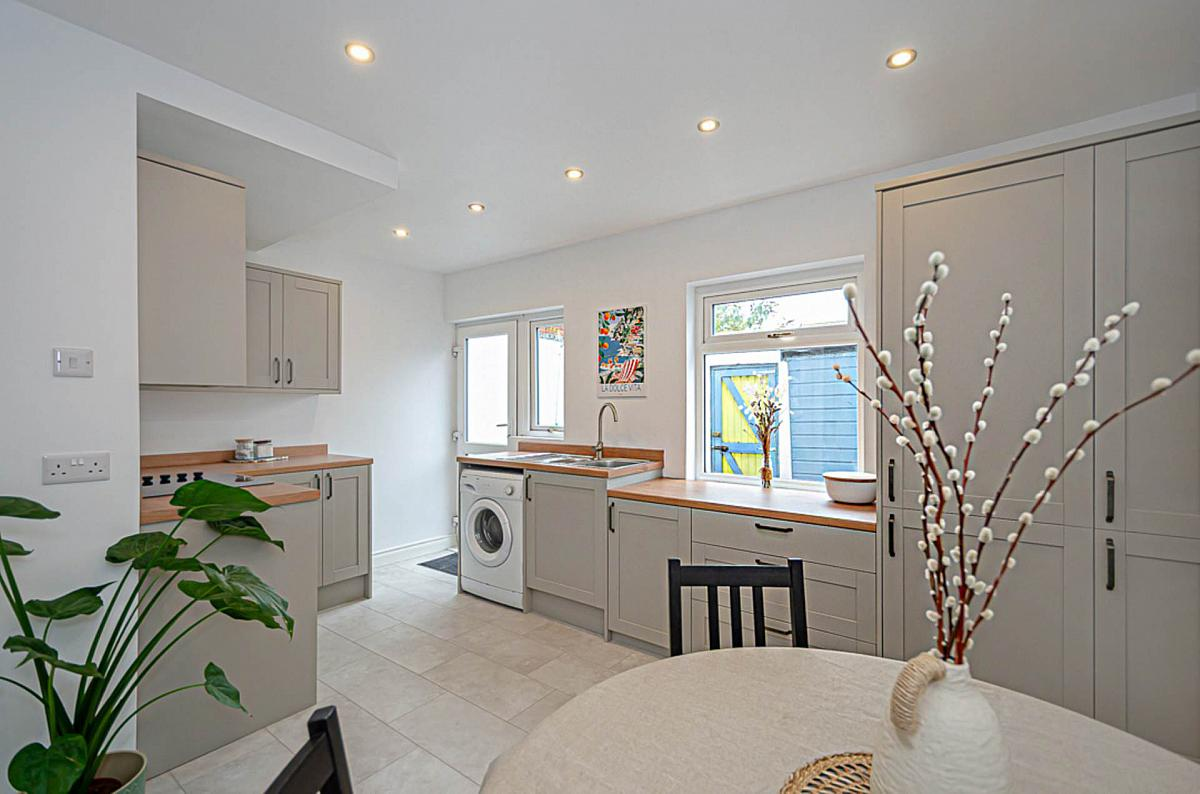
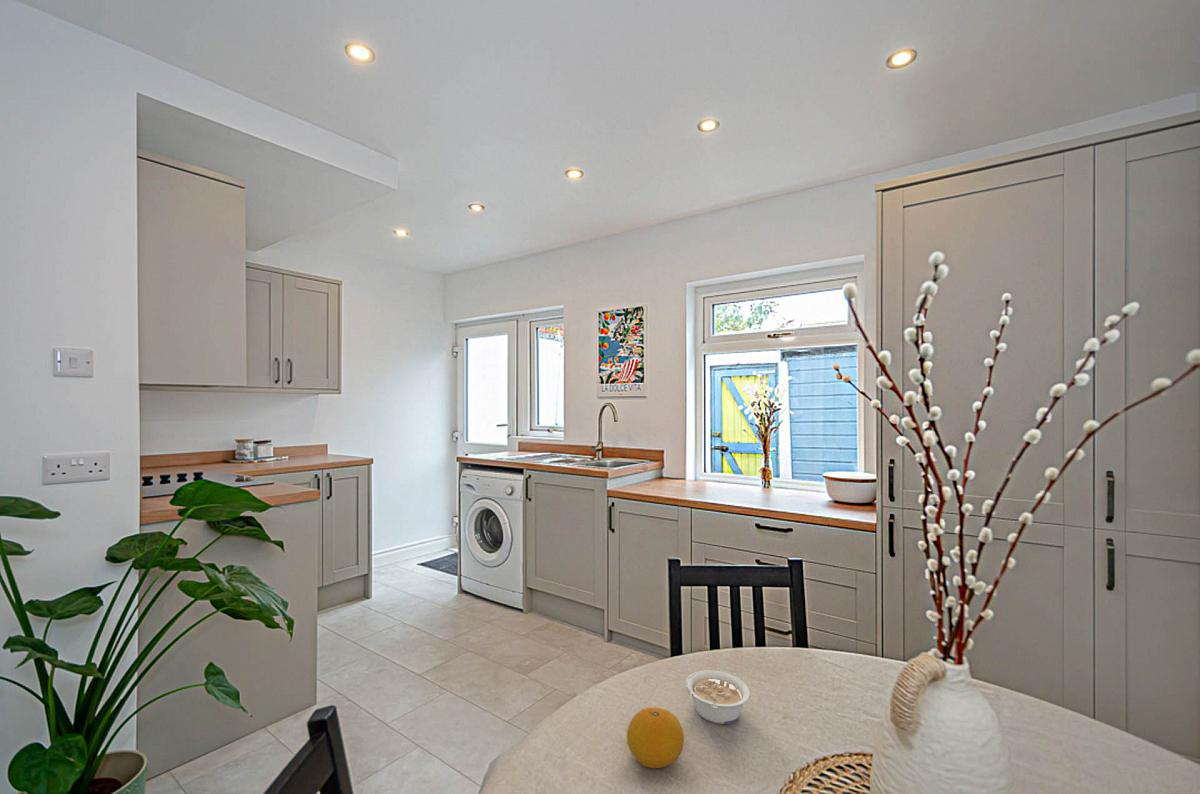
+ fruit [626,706,685,769]
+ legume [685,669,751,725]
